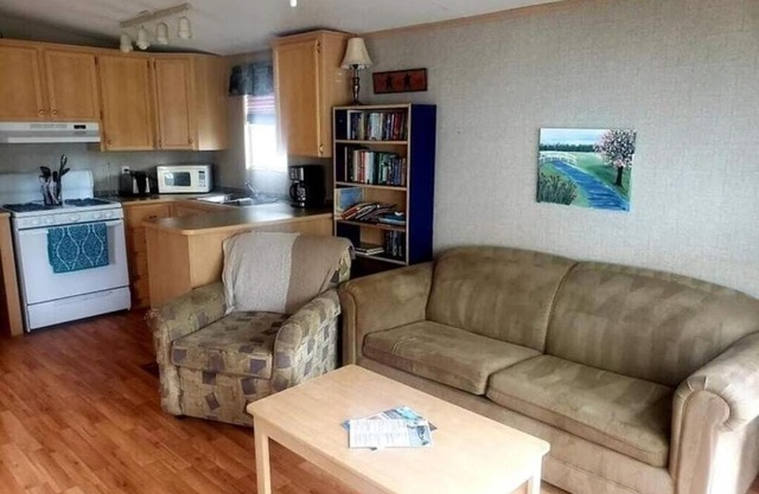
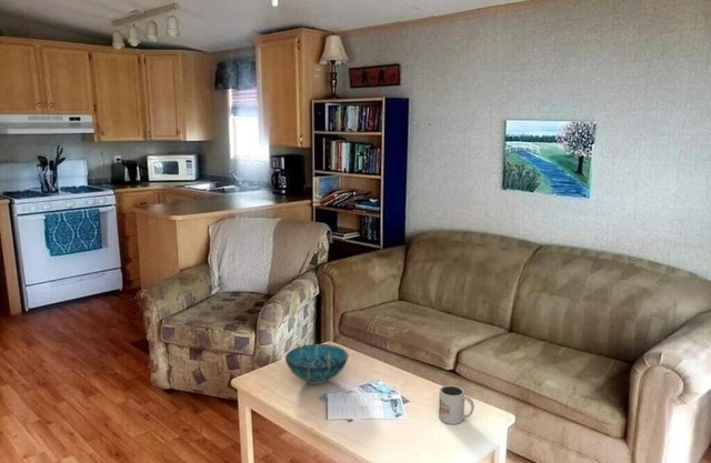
+ decorative bowl [284,343,349,385]
+ mug [438,384,475,425]
